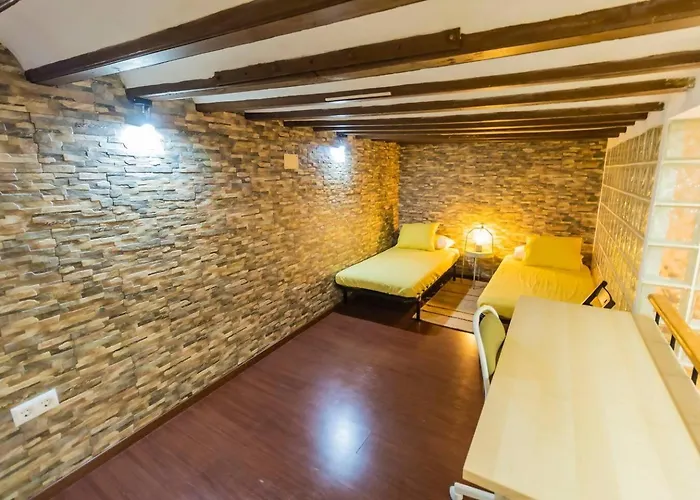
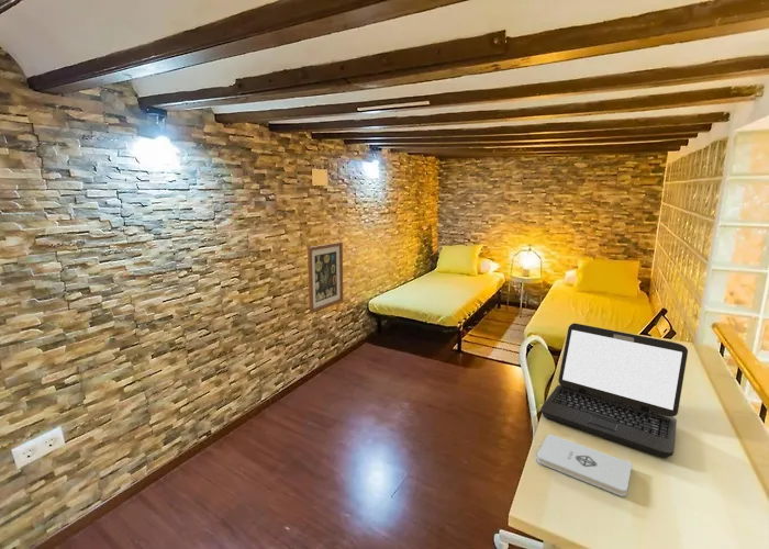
+ laptop [539,322,689,459]
+ wall art [307,240,344,315]
+ notepad [535,433,633,497]
